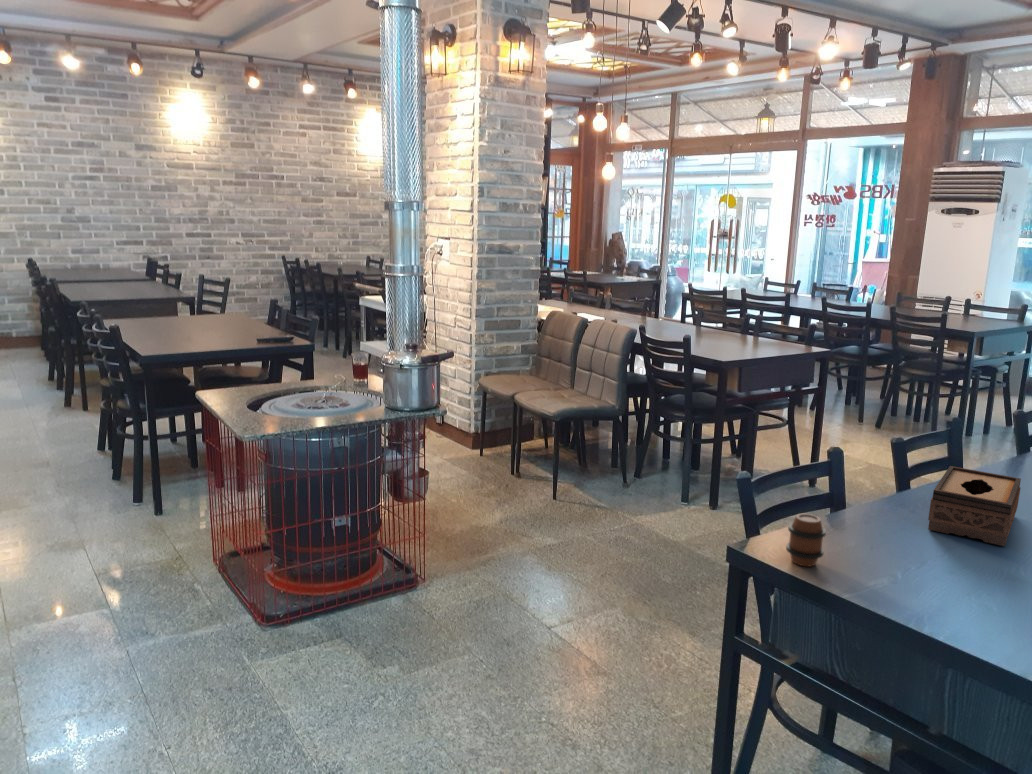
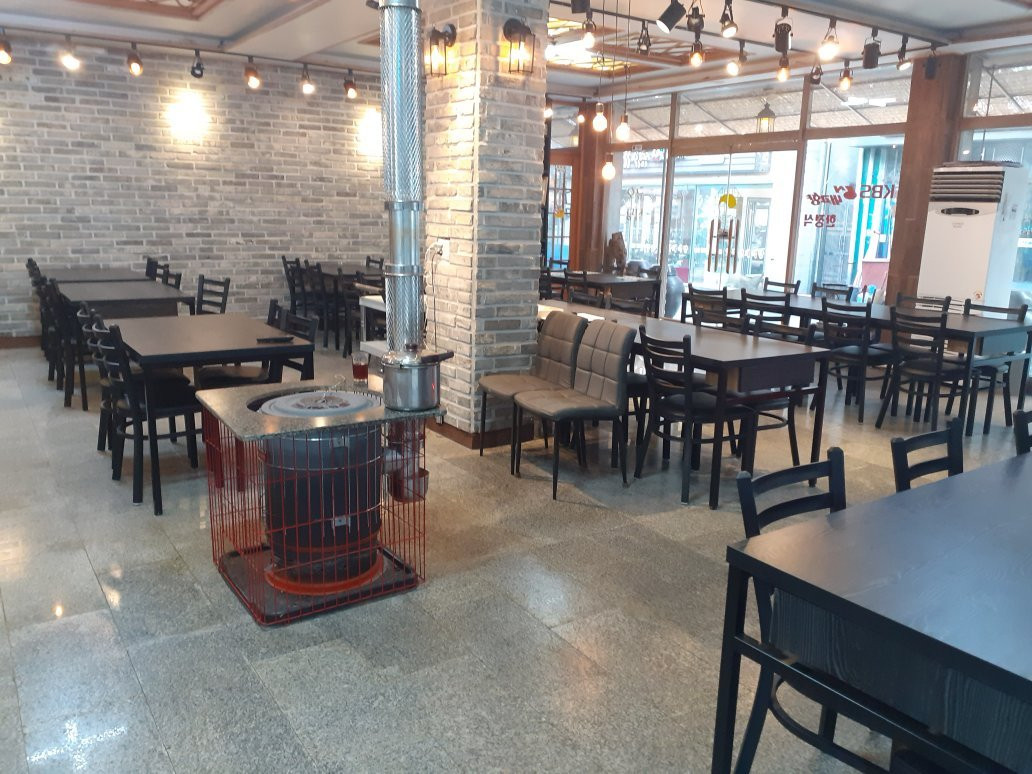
- tissue box [927,465,1022,547]
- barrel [785,513,827,568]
